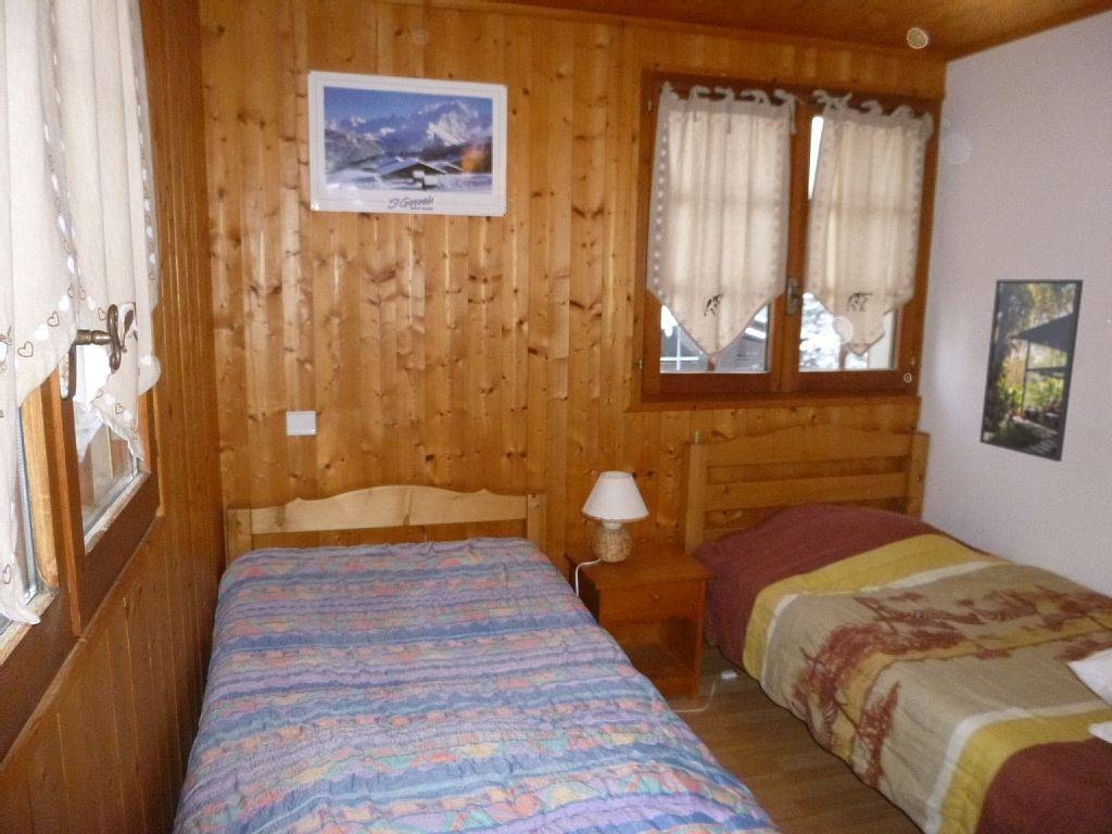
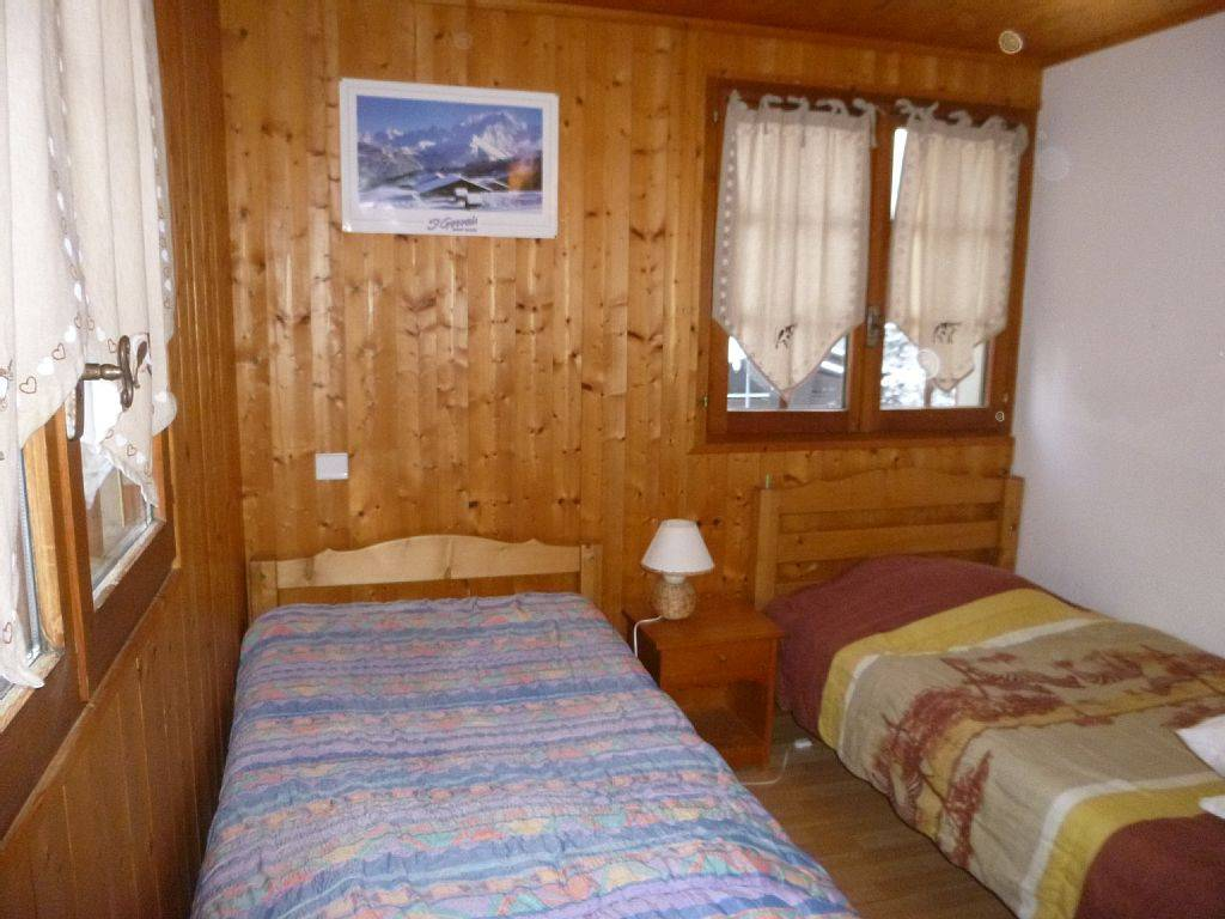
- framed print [978,278,1085,463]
